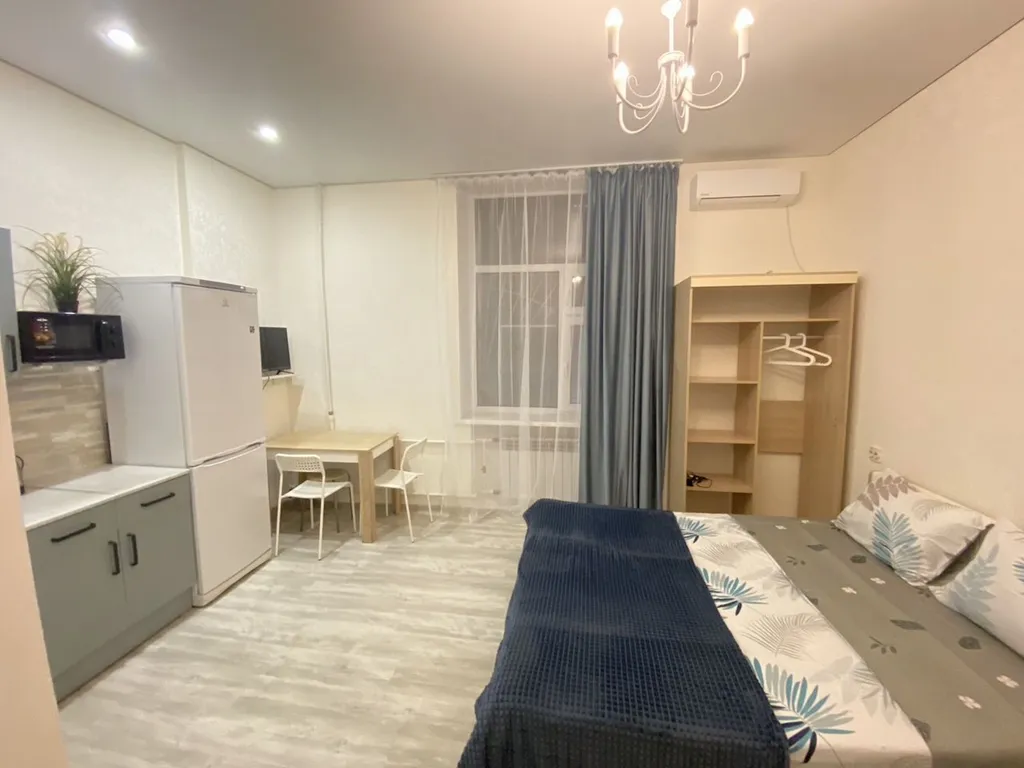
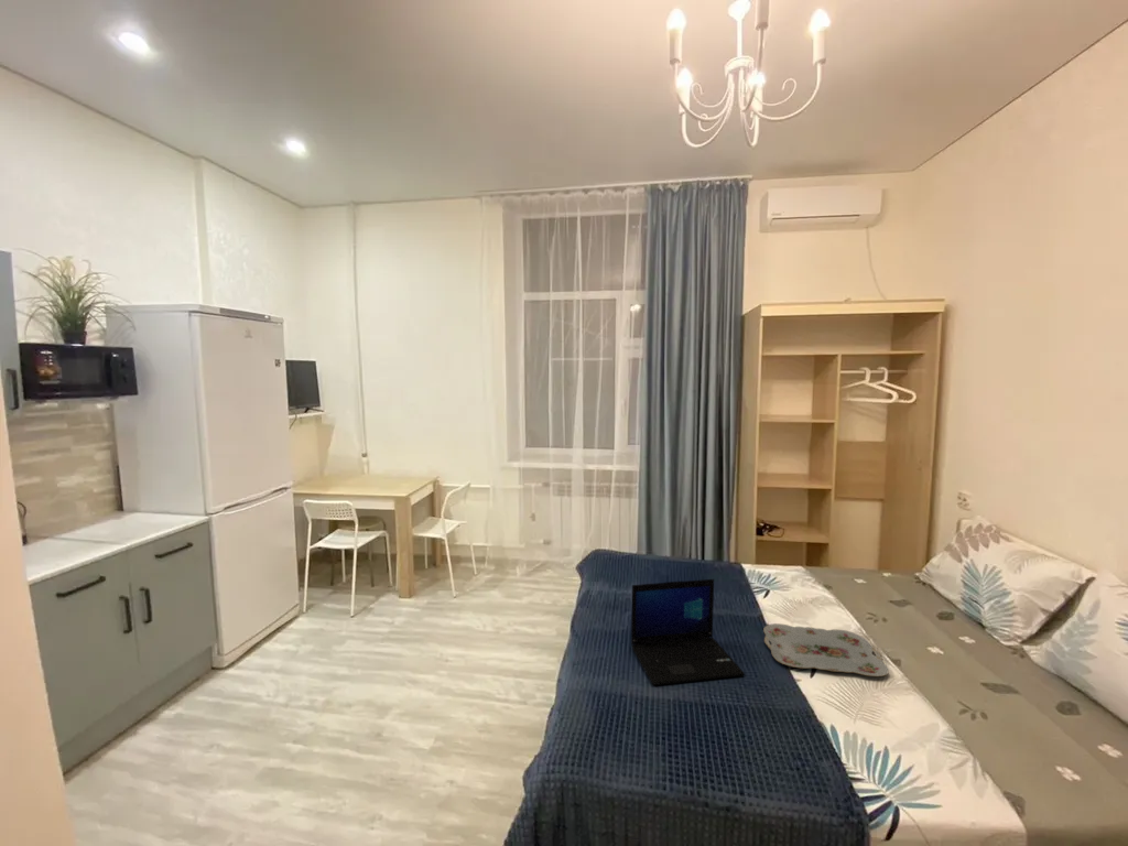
+ serving tray [762,622,890,677]
+ laptop [630,578,746,686]
